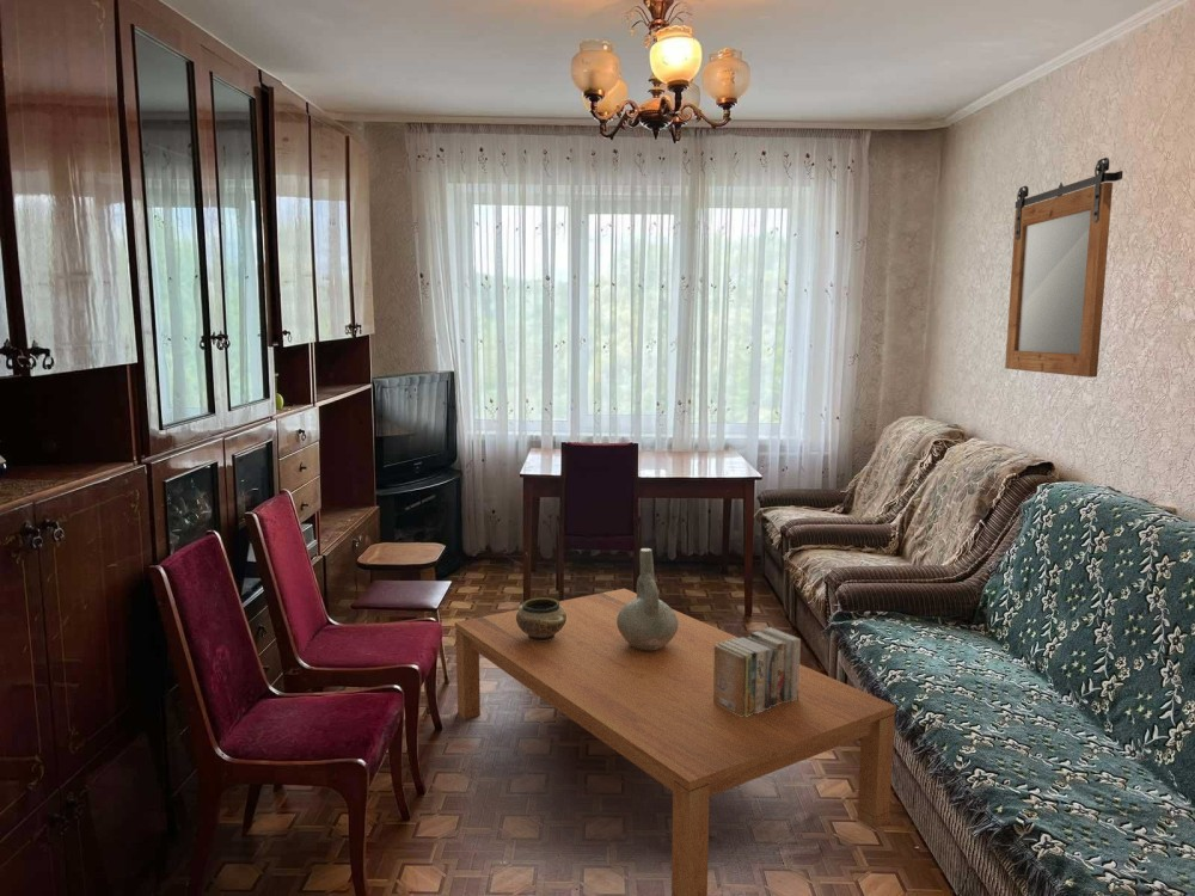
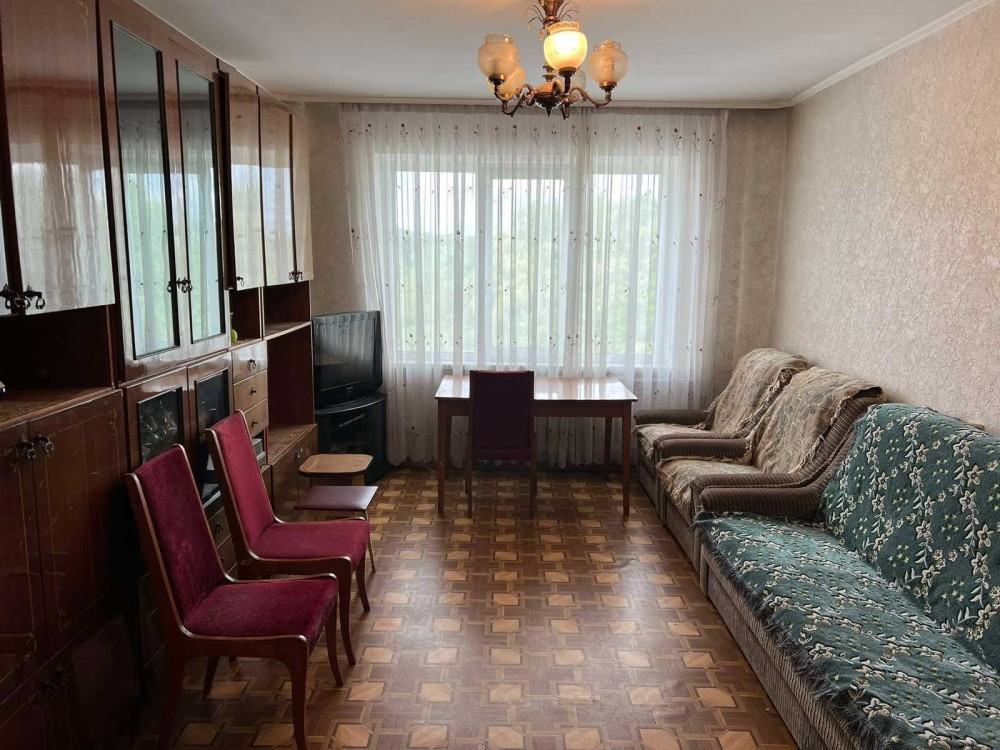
- decorative vase [617,547,679,651]
- mirror [1004,157,1123,379]
- ceramic bowl [516,596,566,642]
- coffee table [454,588,897,896]
- books [713,626,802,717]
